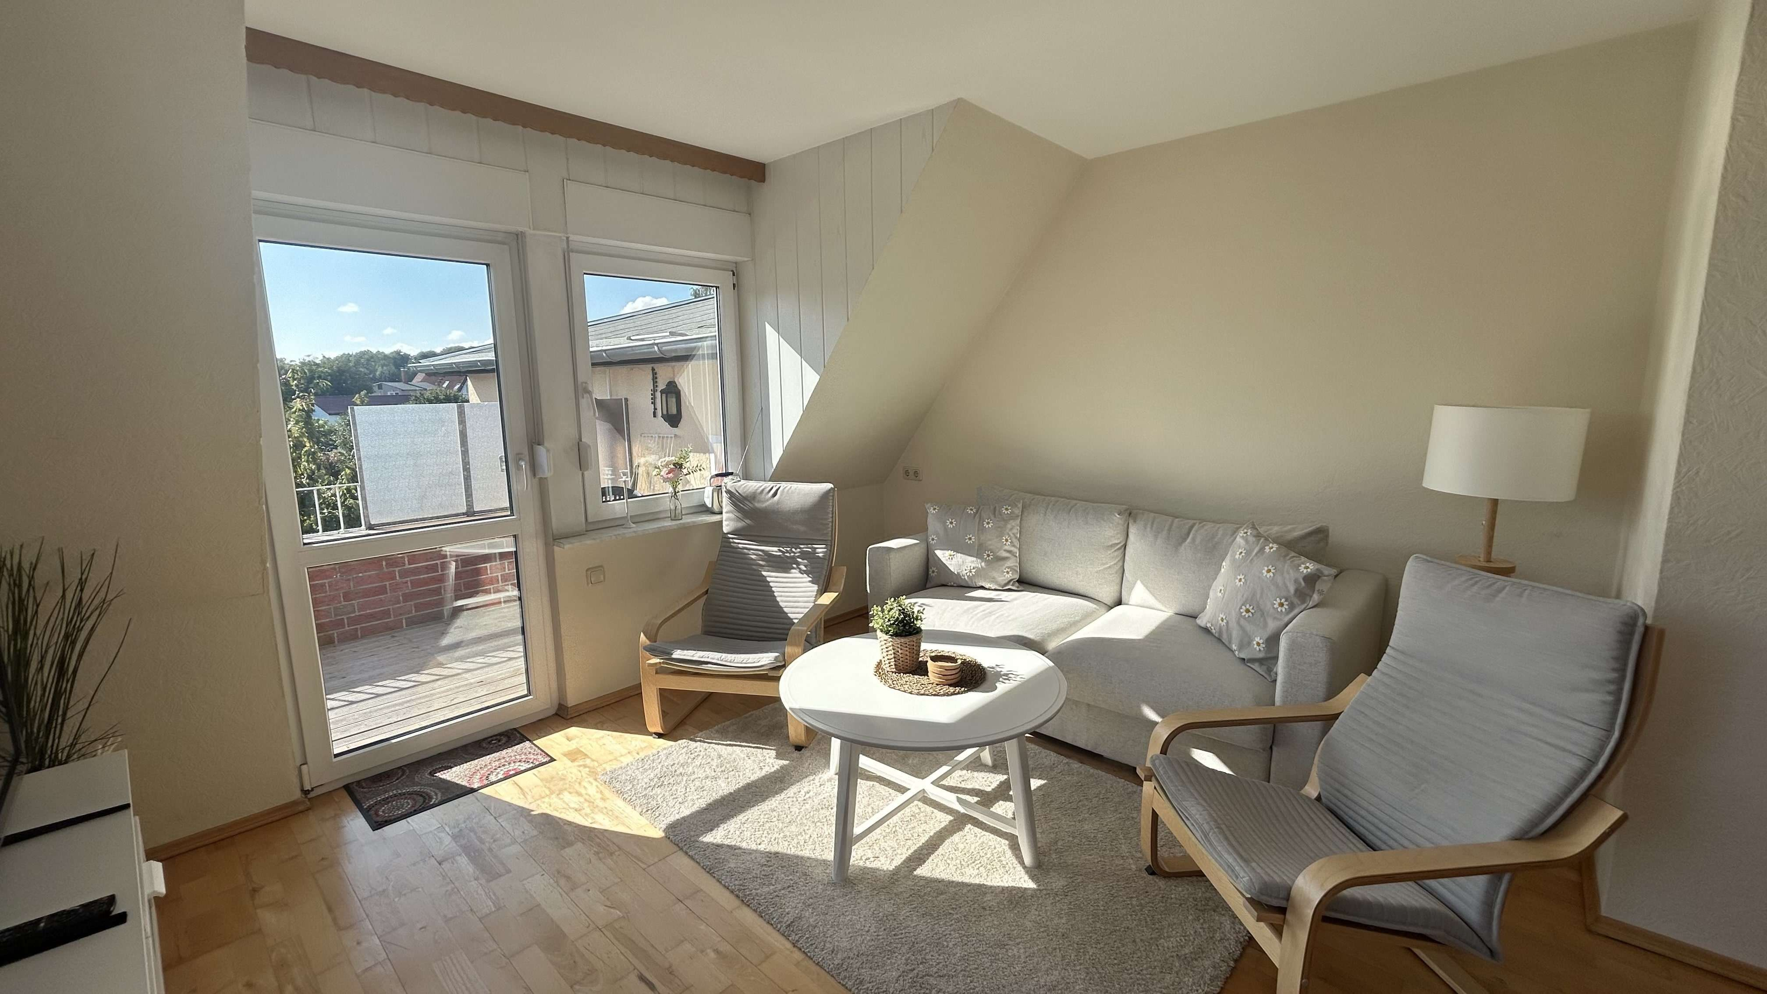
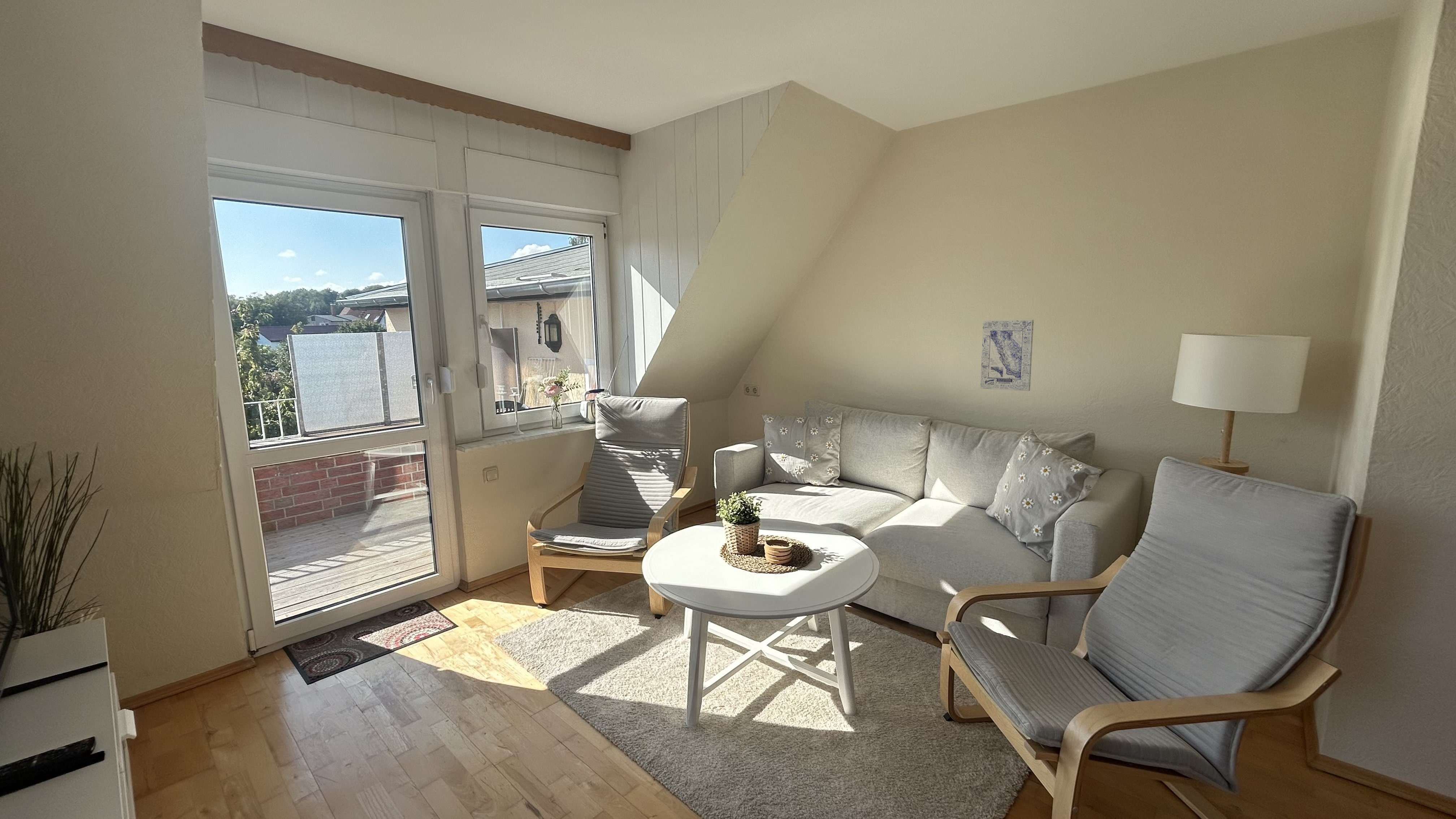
+ wall art [980,320,1034,391]
